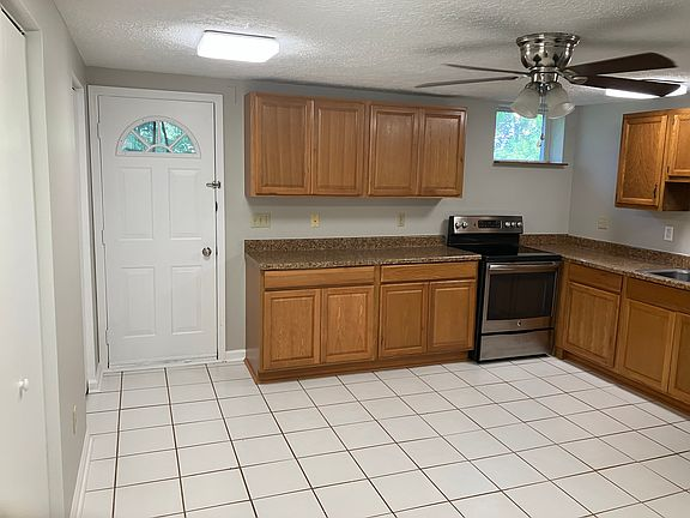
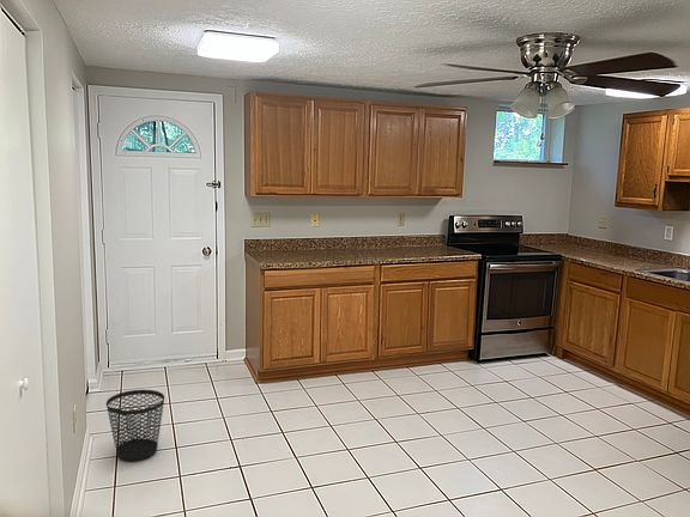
+ wastebasket [105,389,165,462]
